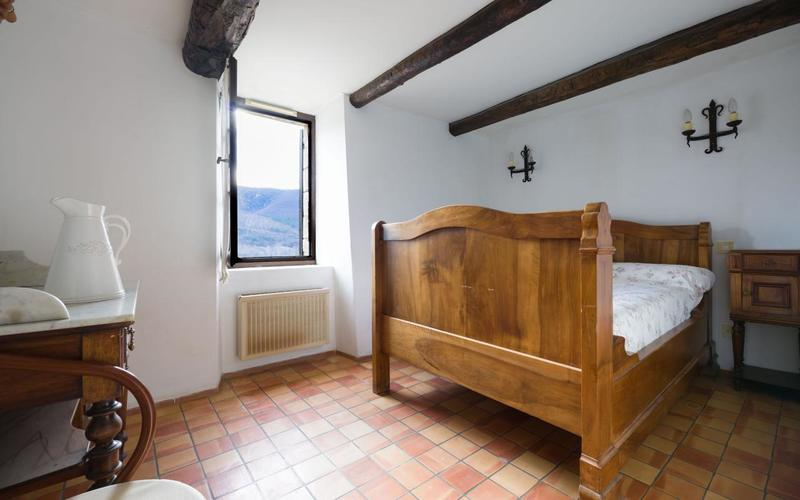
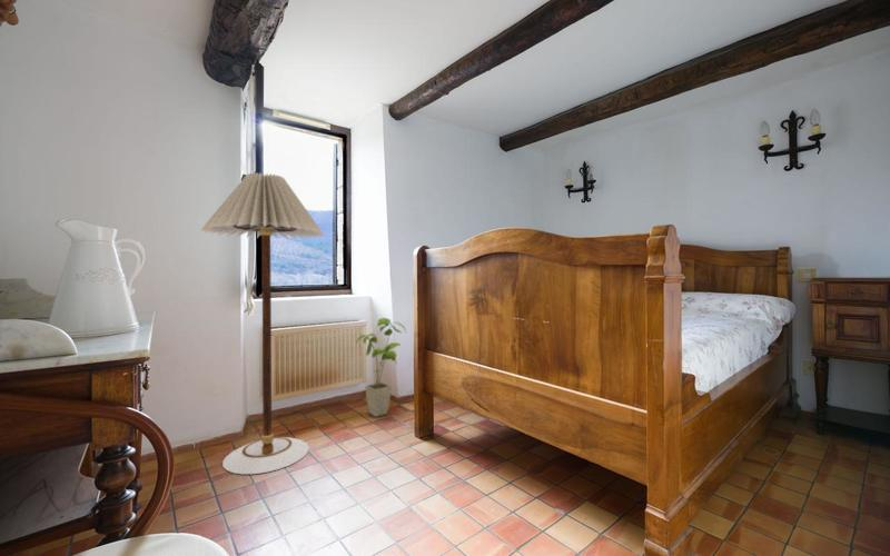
+ house plant [355,317,407,418]
+ floor lamp [199,171,325,475]
